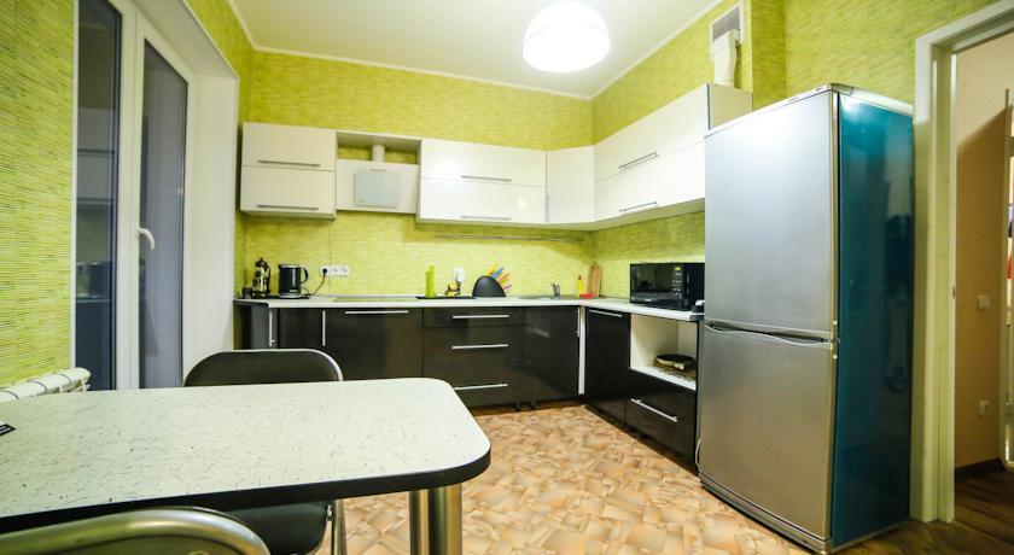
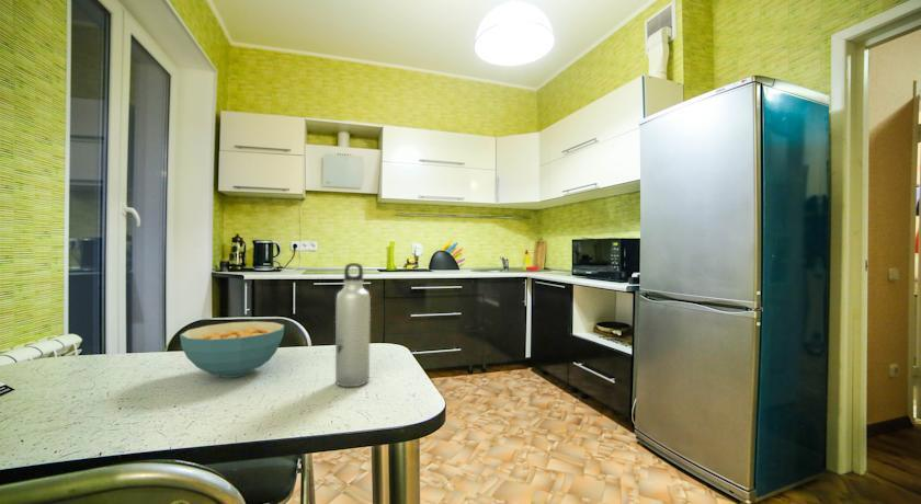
+ water bottle [334,262,372,388]
+ cereal bowl [179,321,285,379]
